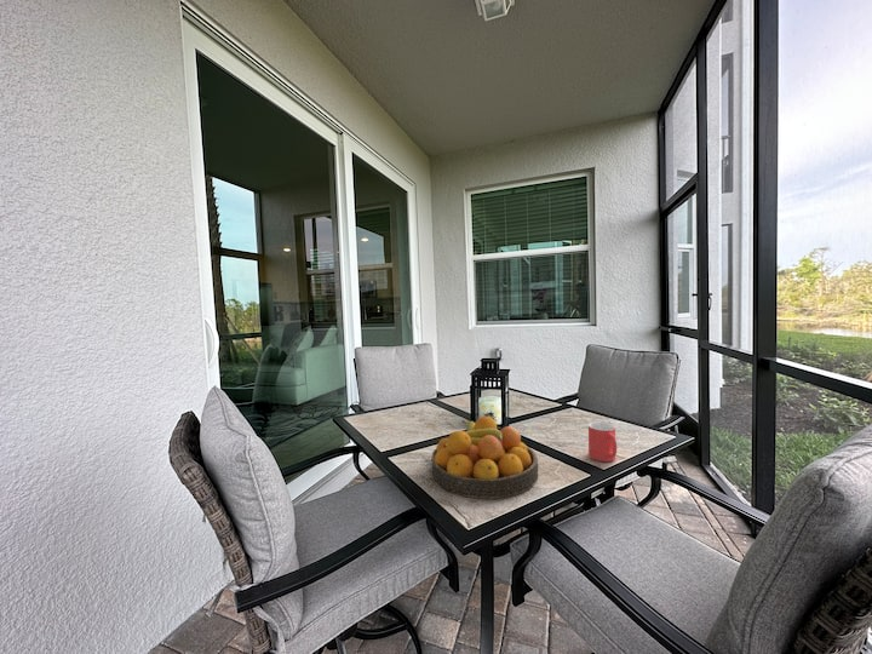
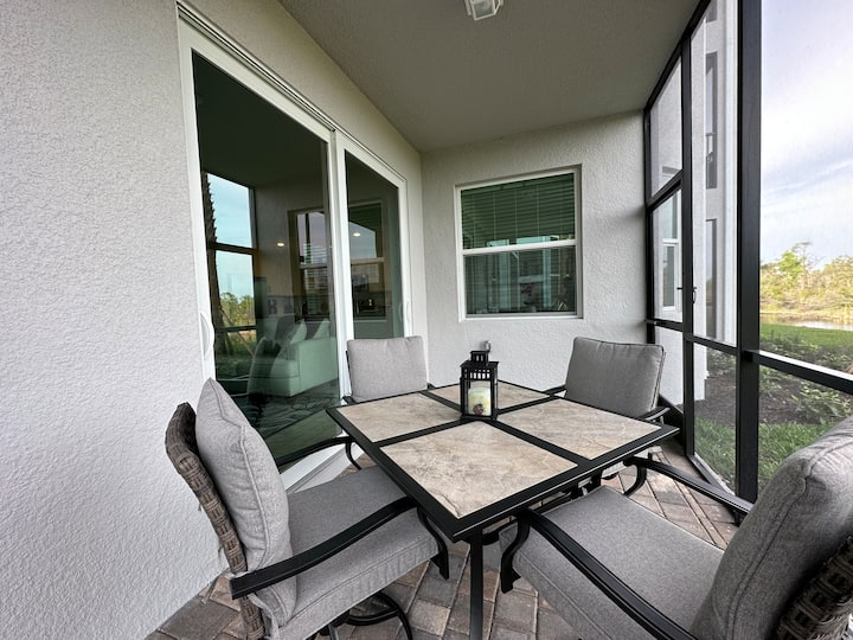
- mug [587,421,618,463]
- fruit bowl [430,415,540,500]
